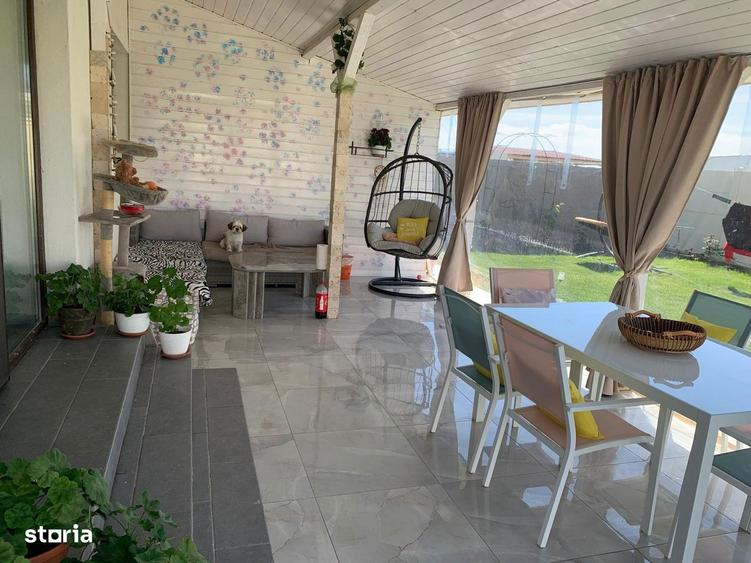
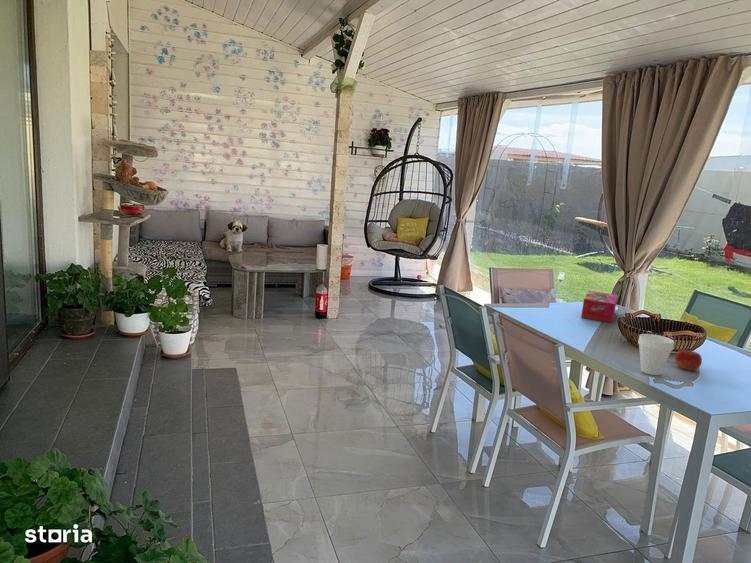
+ fruit [674,349,703,371]
+ tissue box [580,290,618,324]
+ cup [637,333,675,376]
